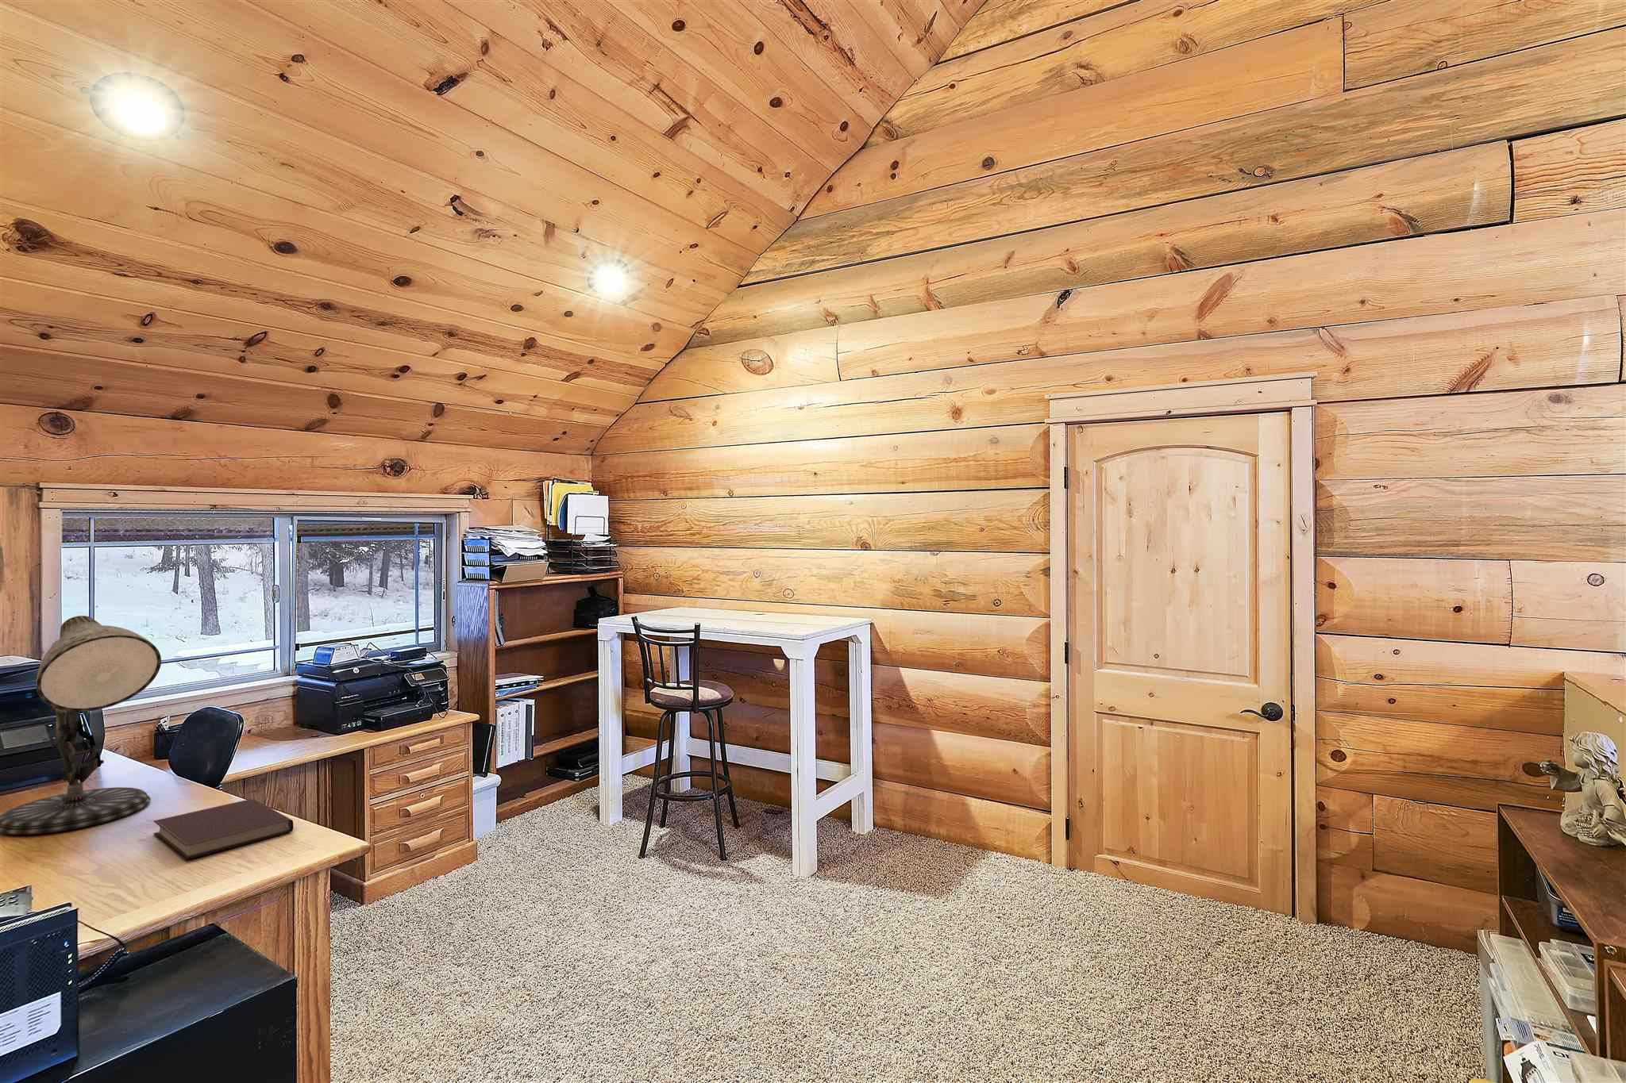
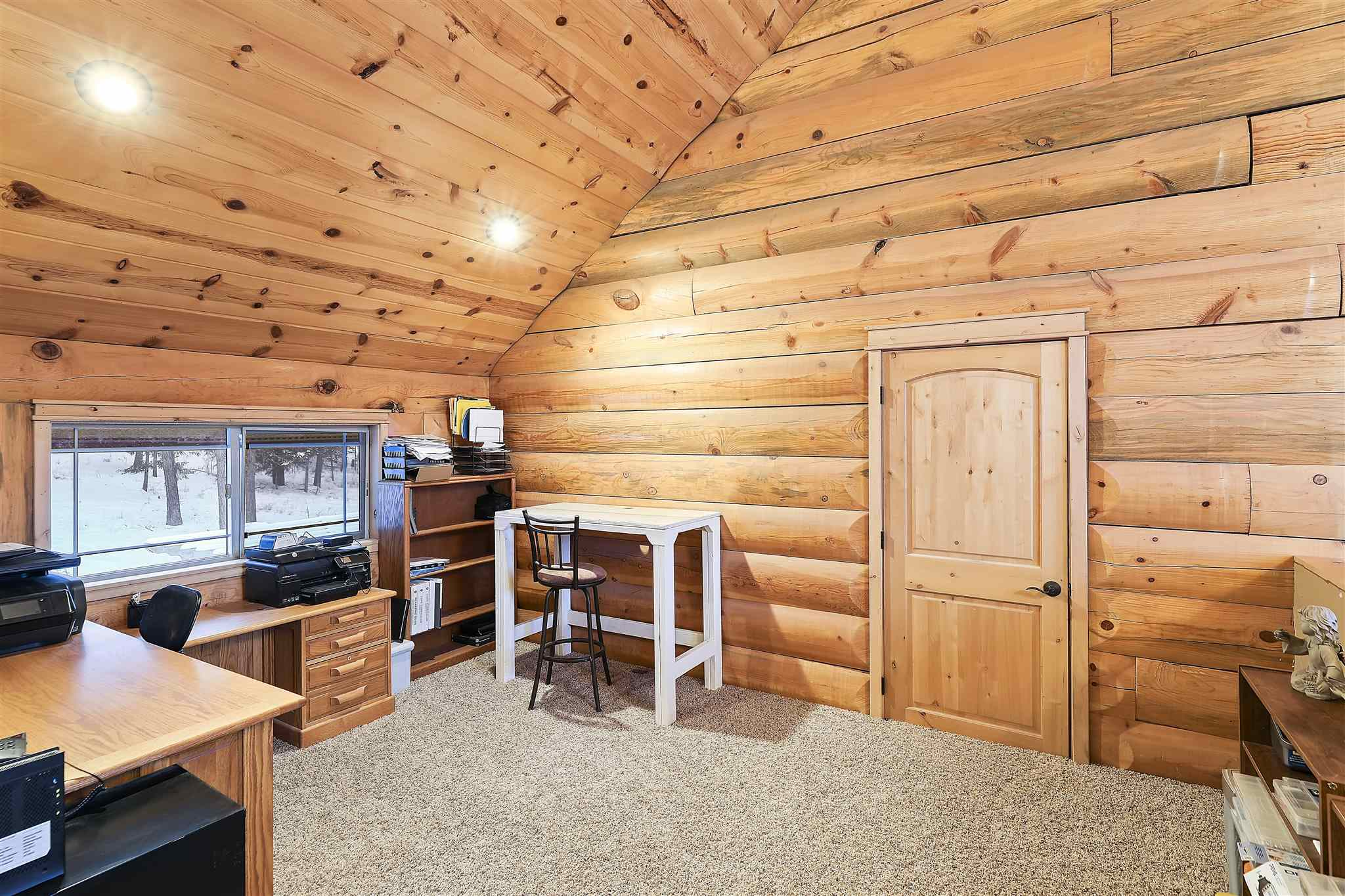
- notebook [152,798,294,861]
- desk lamp [0,615,162,835]
